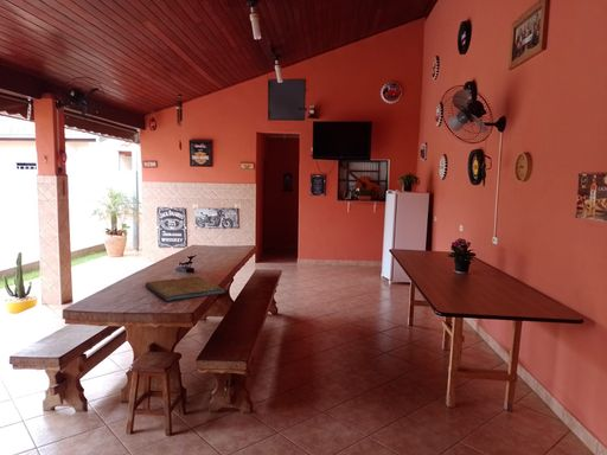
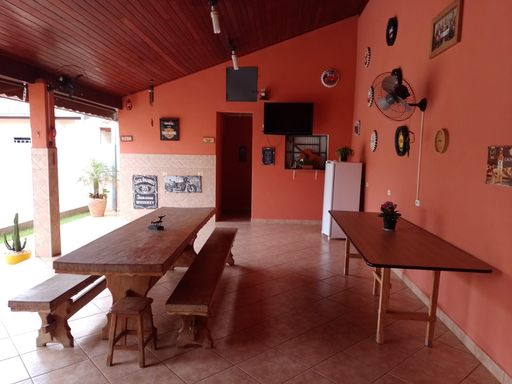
- religious icon [145,276,226,302]
